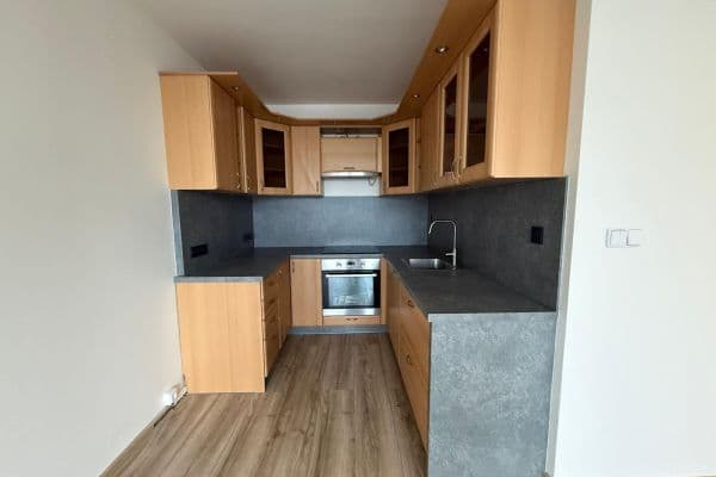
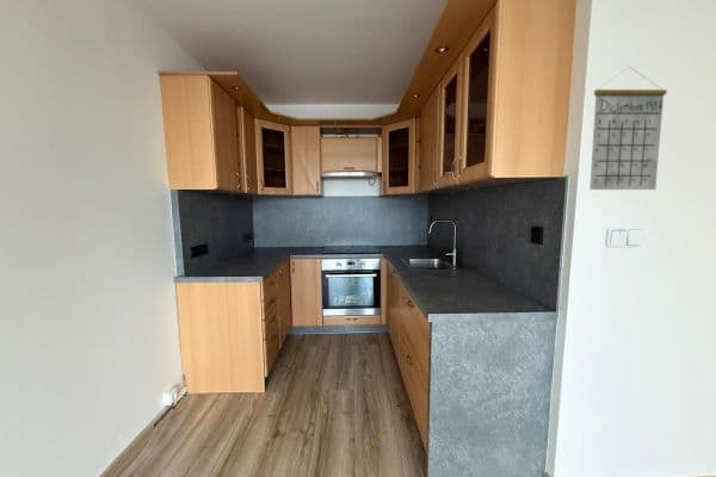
+ calendar [588,66,668,191]
